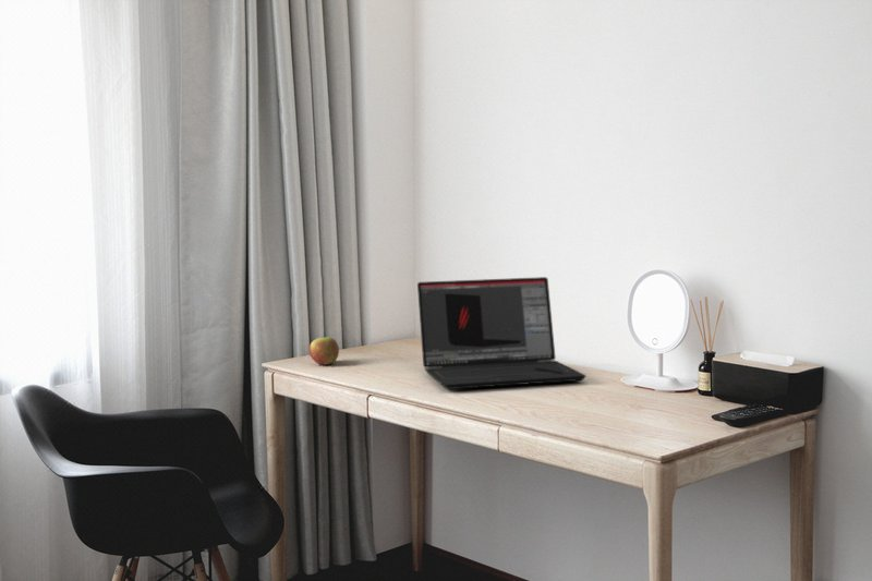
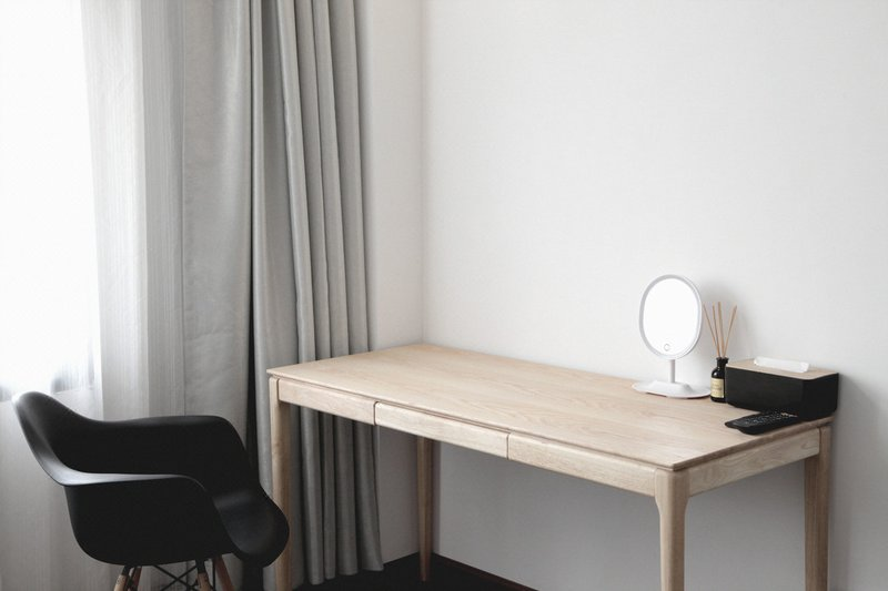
- laptop [416,276,588,390]
- apple [308,336,340,366]
